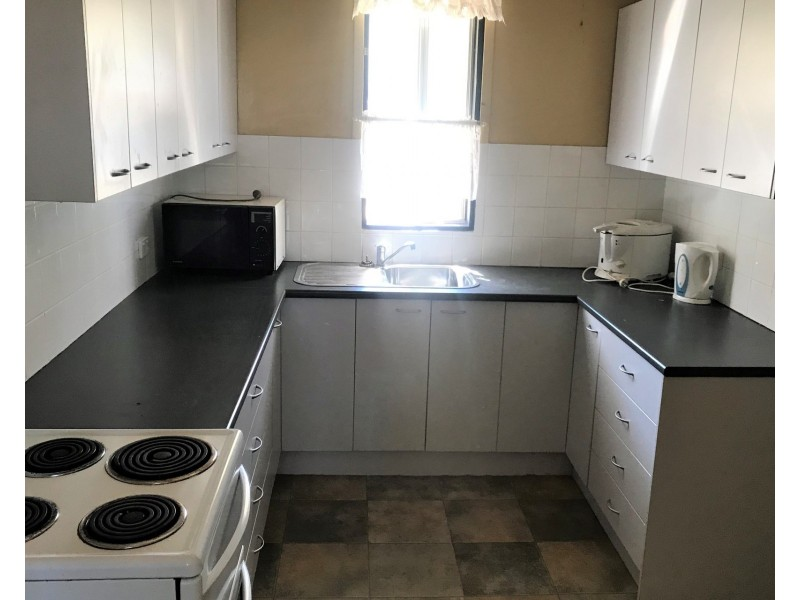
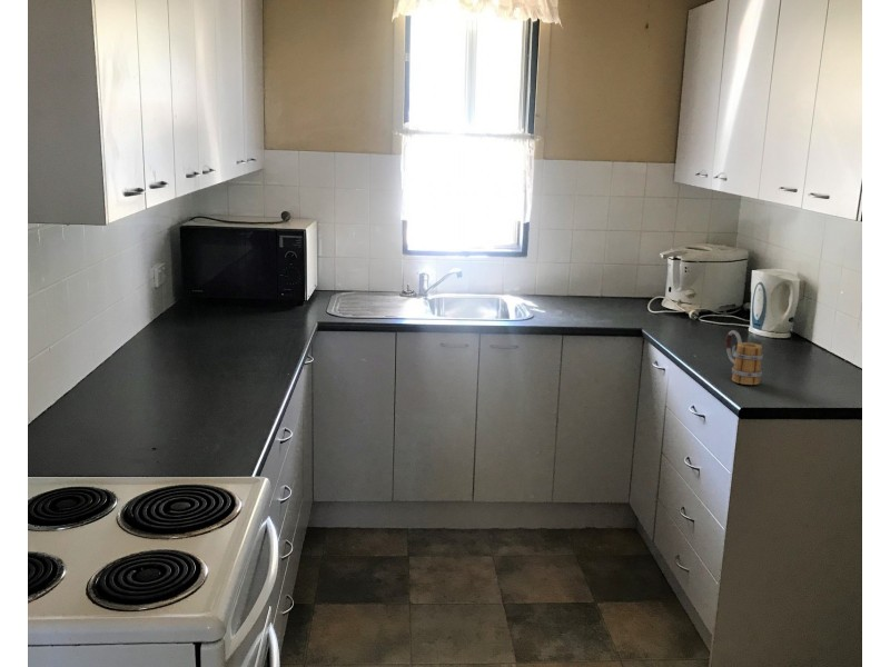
+ mug [724,329,764,386]
